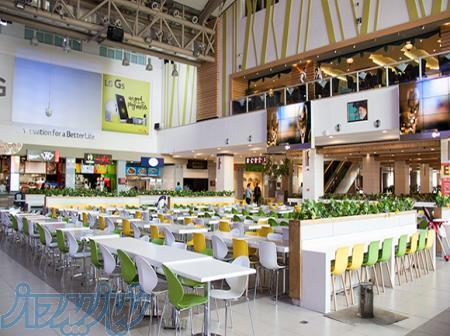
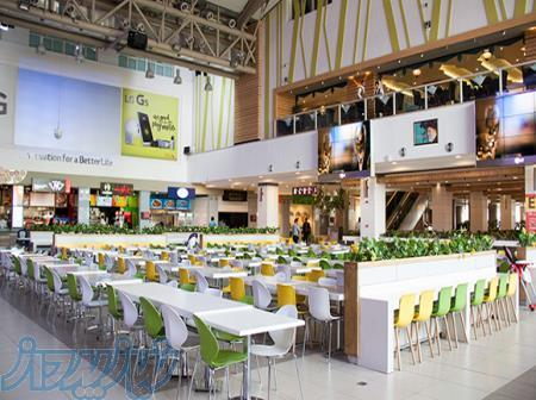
- trash can [323,281,409,327]
